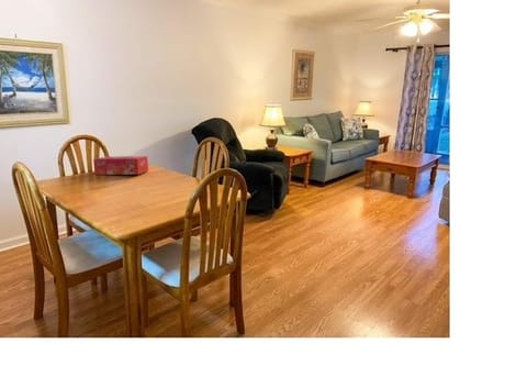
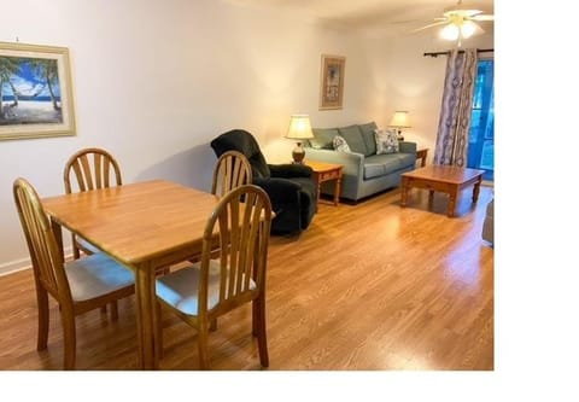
- tissue box [92,155,149,176]
